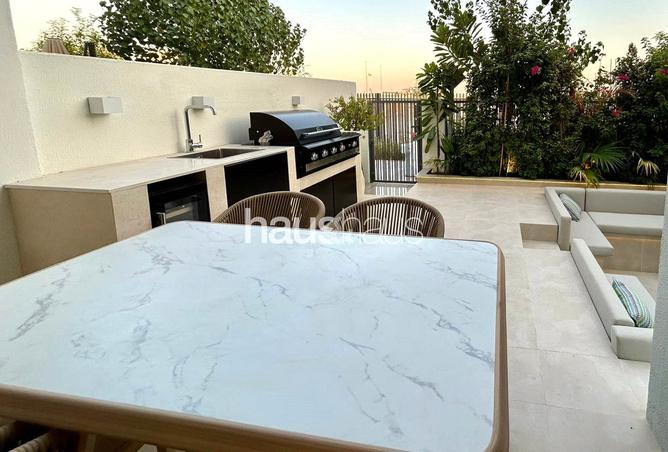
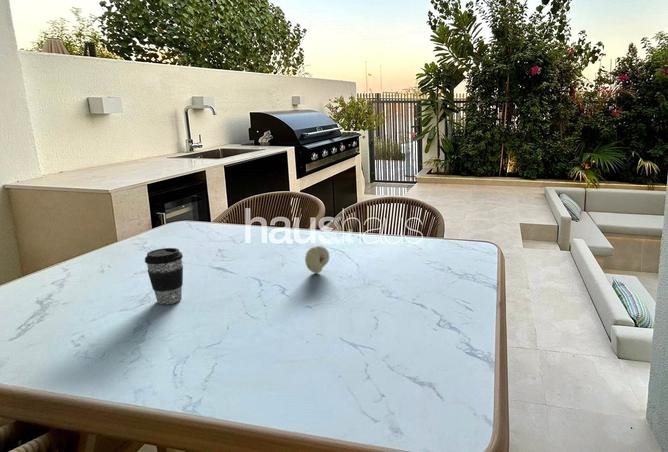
+ coffee cup [144,247,184,305]
+ fruit [304,245,330,274]
